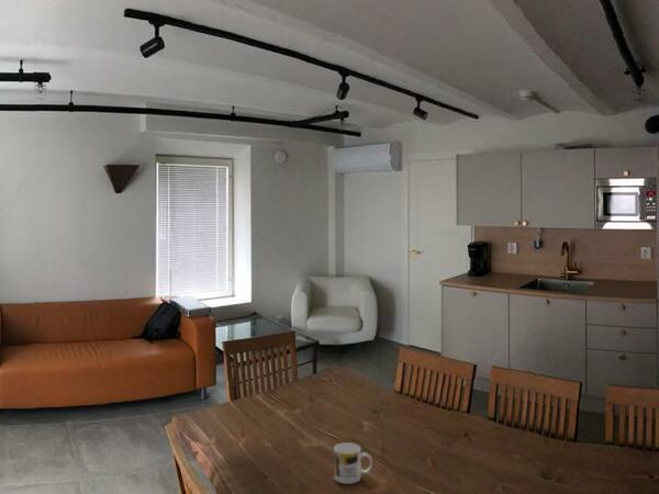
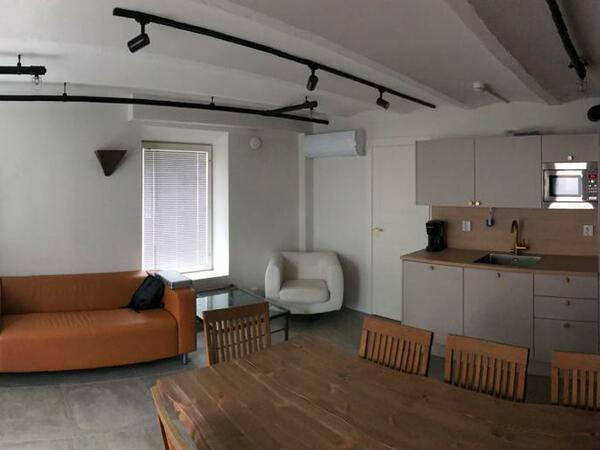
- mug [333,441,373,485]
